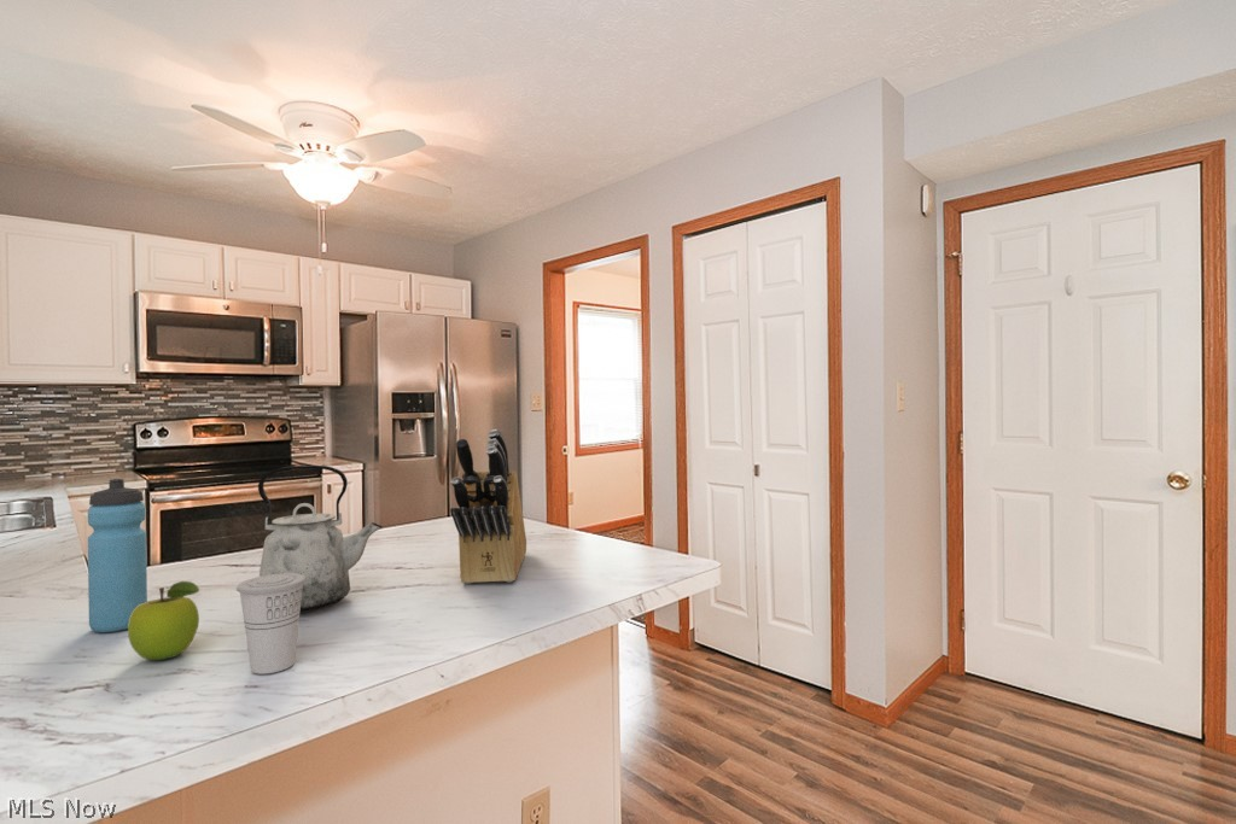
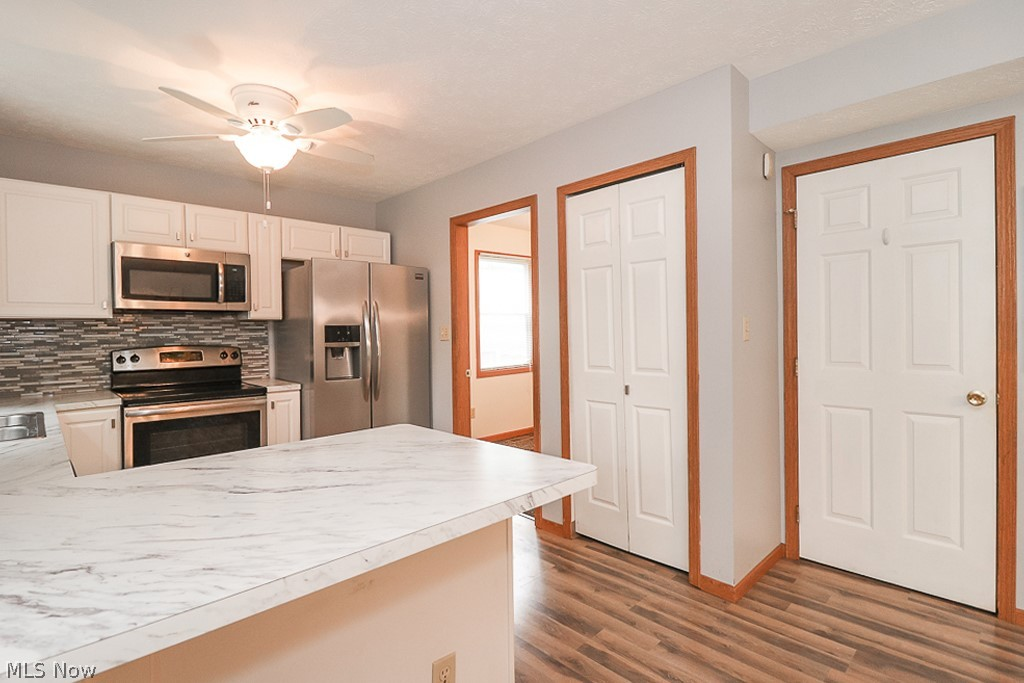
- fruit [127,580,200,661]
- cup [235,573,305,676]
- water bottle [87,478,148,633]
- knife block [449,428,527,585]
- kettle [257,464,383,614]
